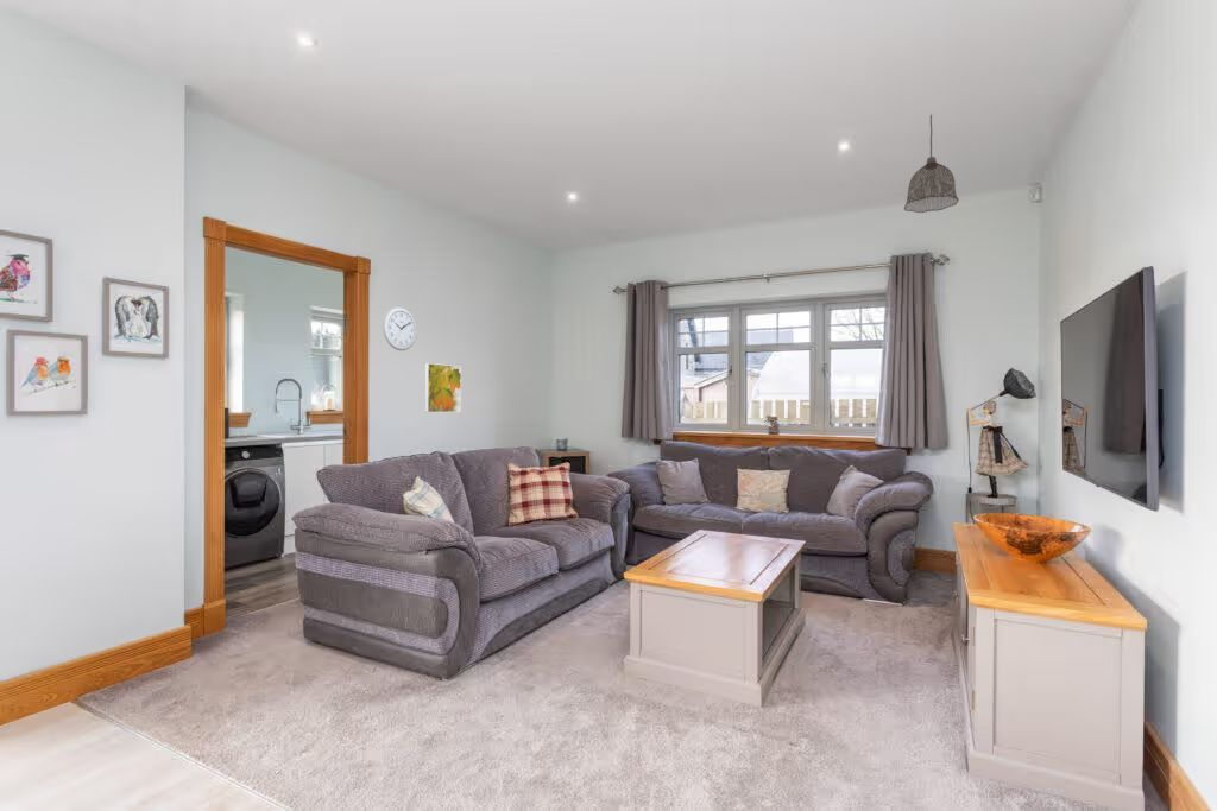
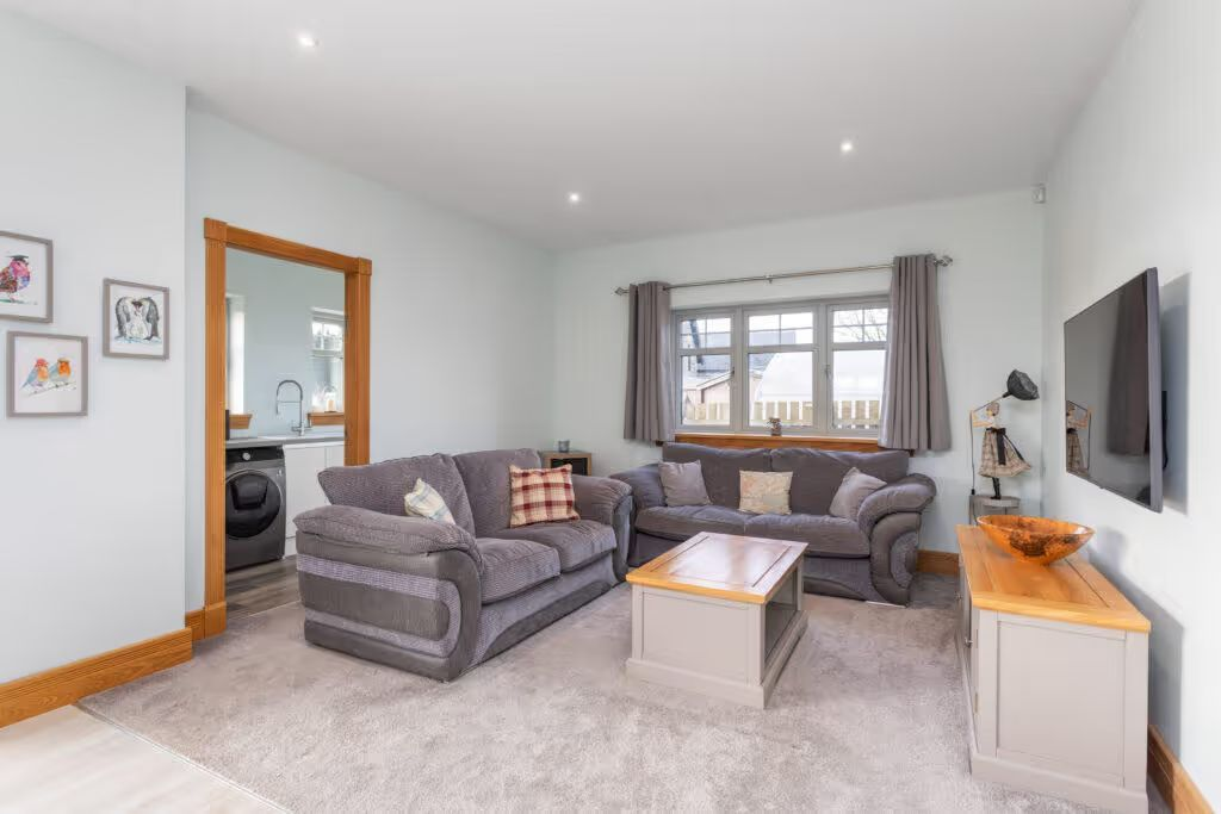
- pendant lamp [903,114,960,214]
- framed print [423,362,462,413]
- wall clock [382,306,417,351]
